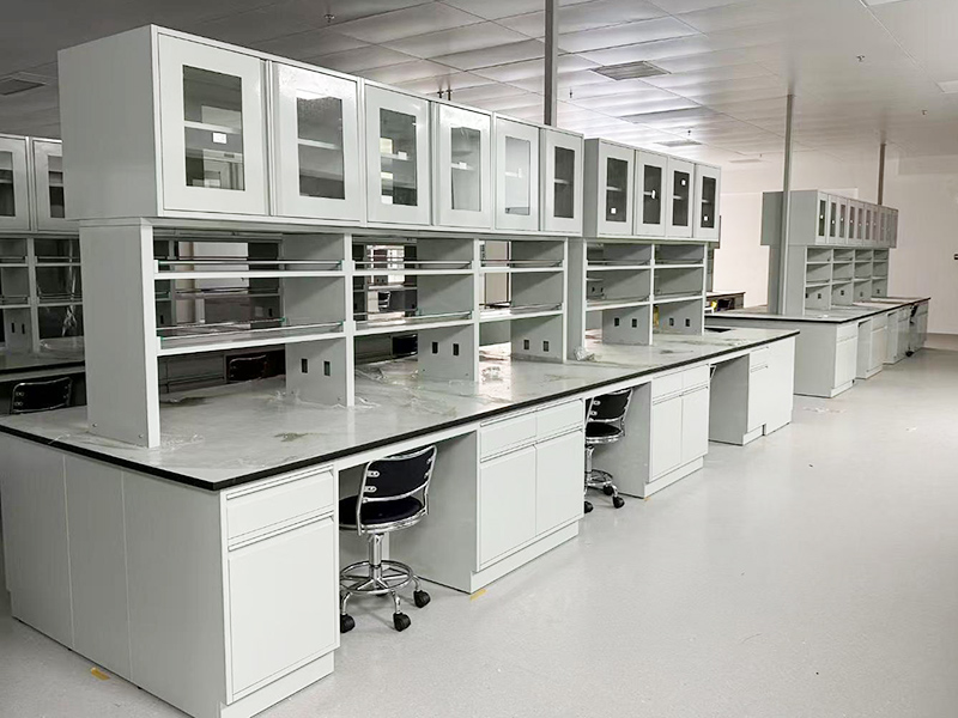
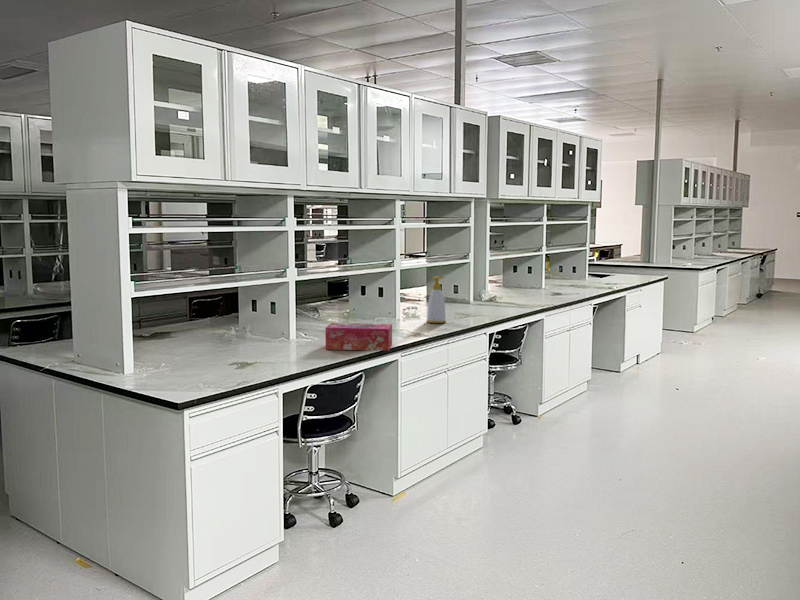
+ soap bottle [426,275,447,324]
+ tissue box [325,322,393,352]
